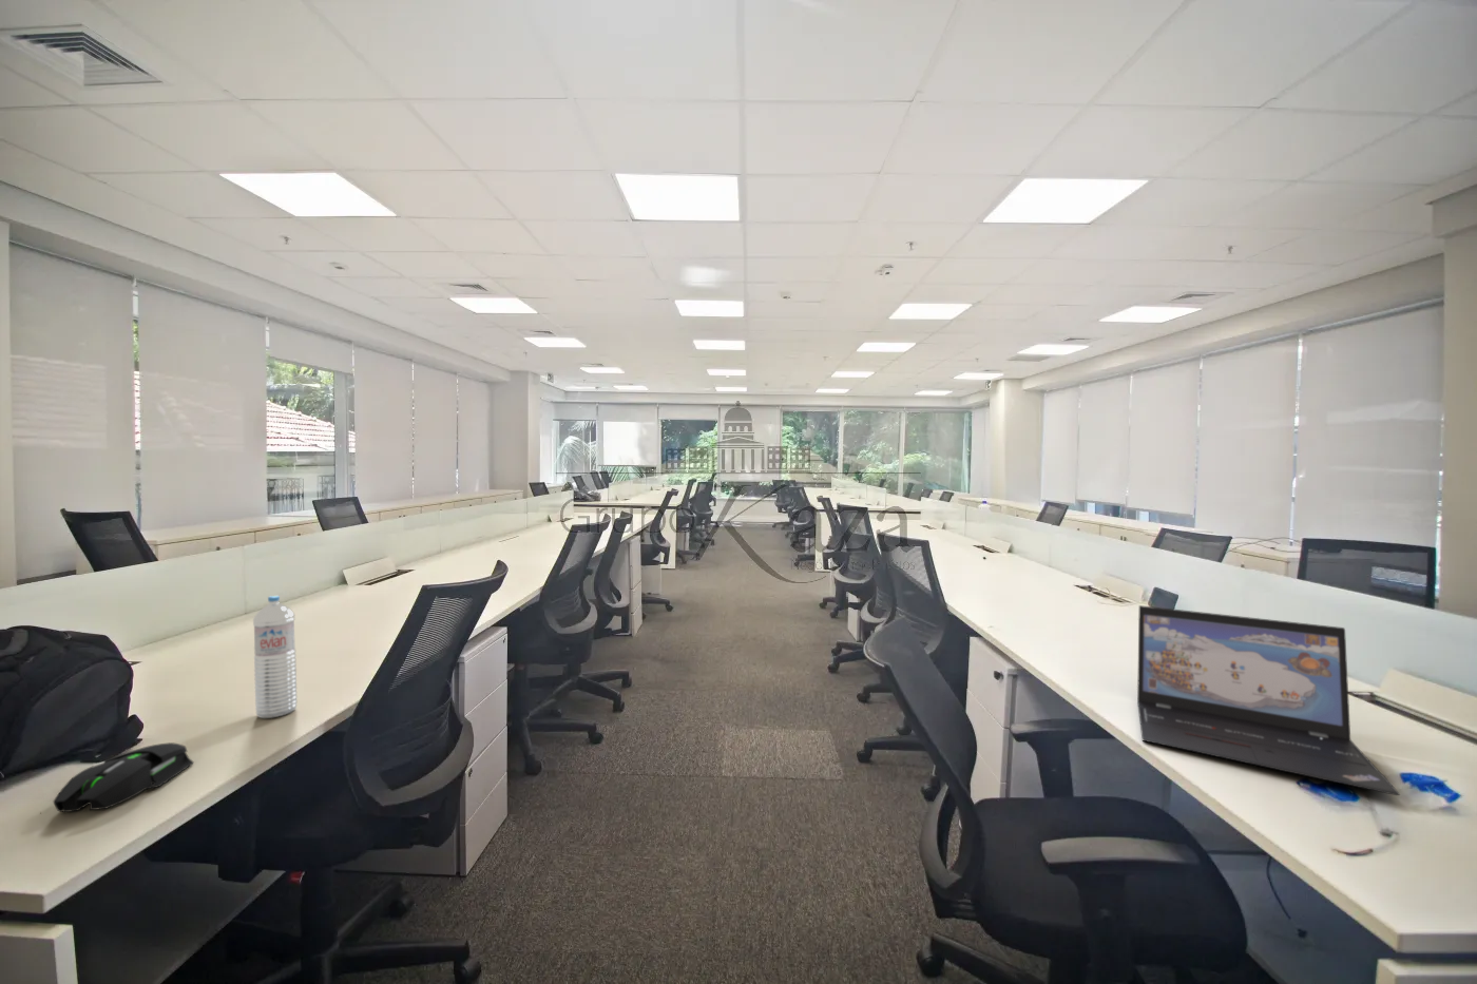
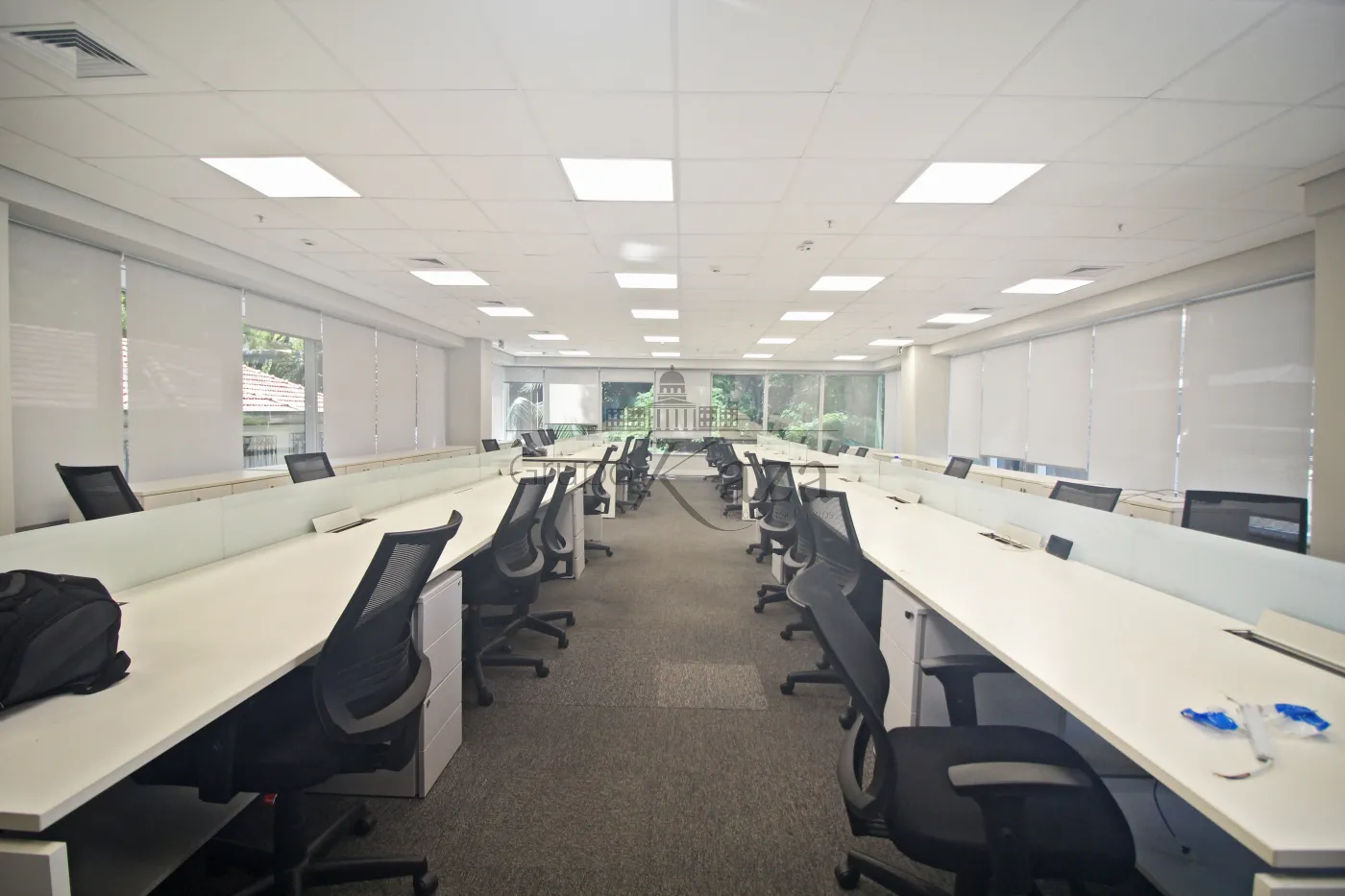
- mouse [52,741,194,813]
- water bottle [253,595,298,719]
- laptop [1137,604,1401,796]
